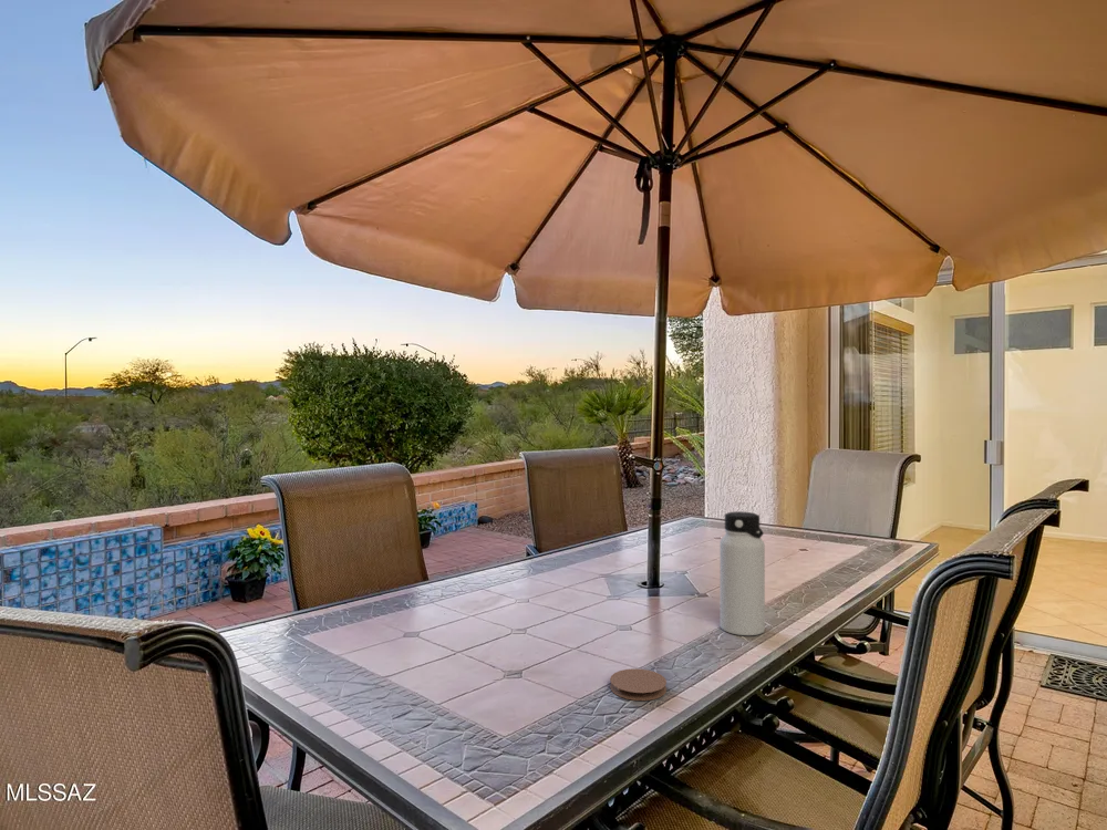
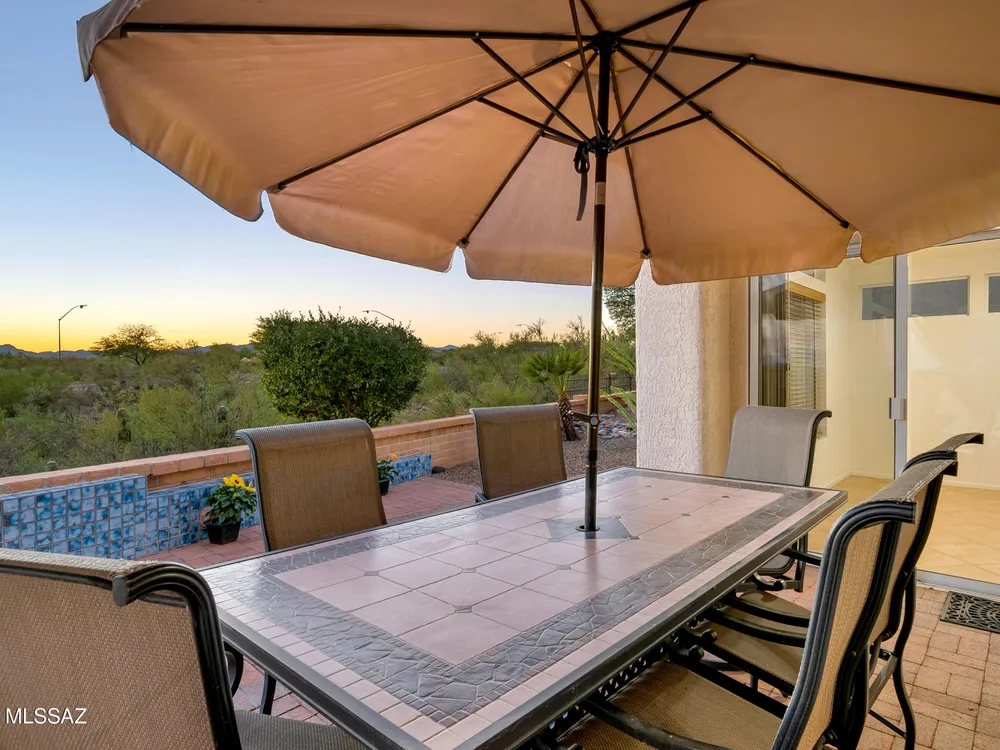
- coaster [609,667,668,702]
- water bottle [718,510,766,636]
